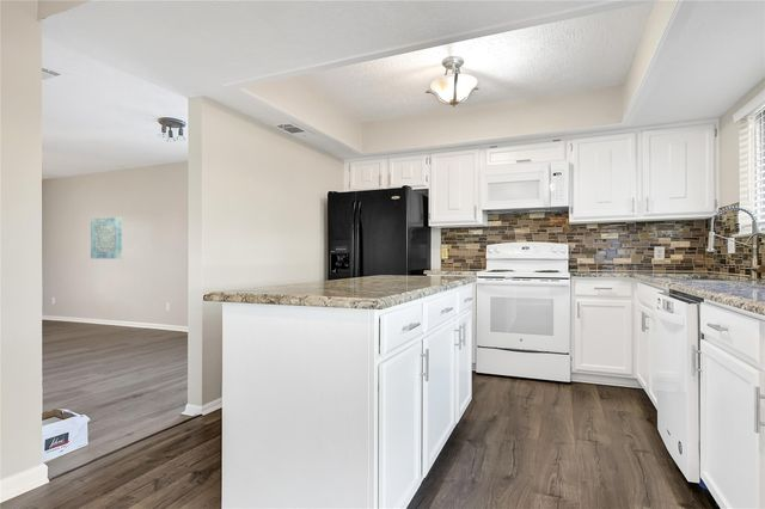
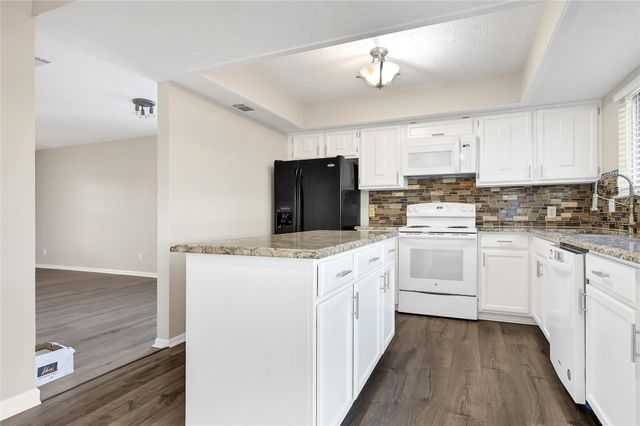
- wall art [90,216,123,259]
